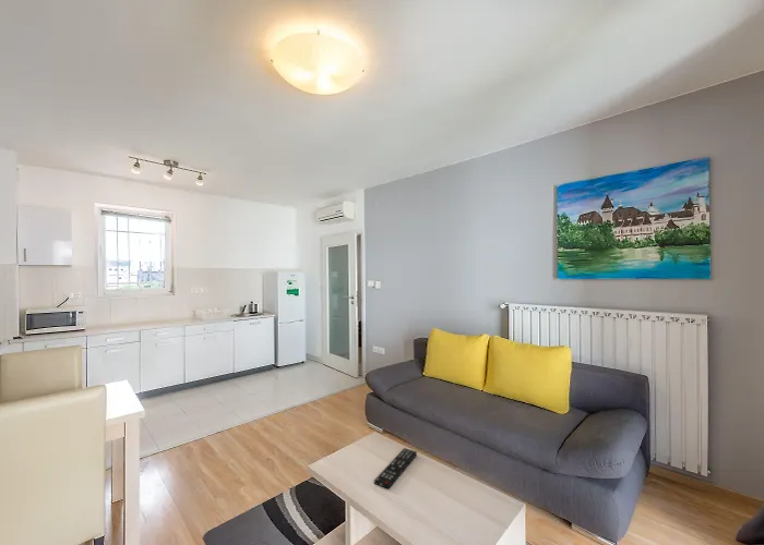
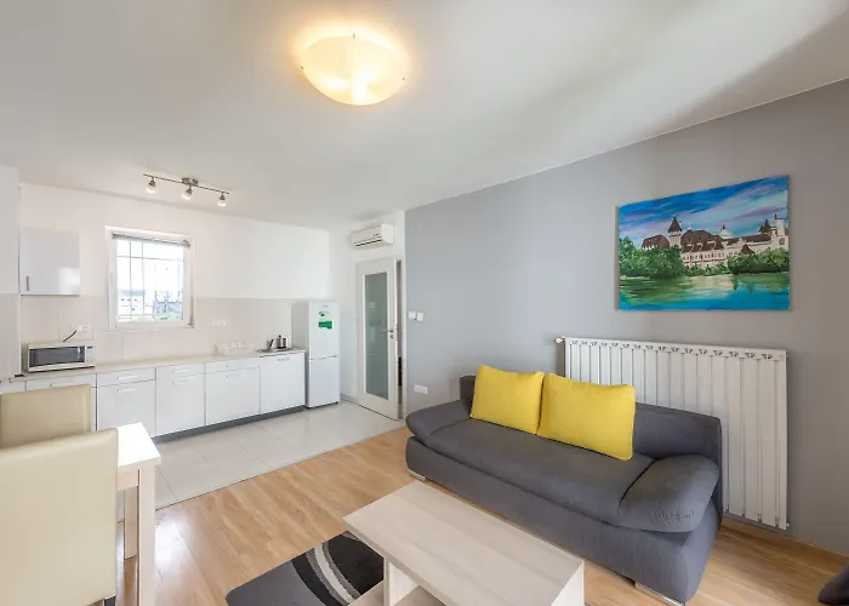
- remote control [373,447,418,491]
